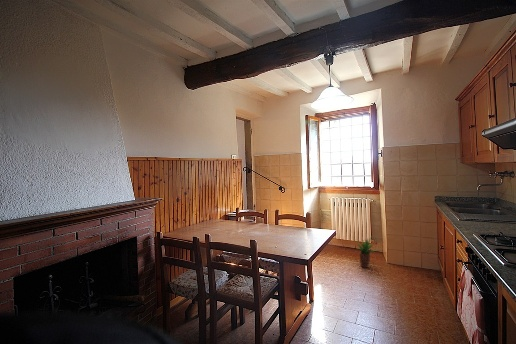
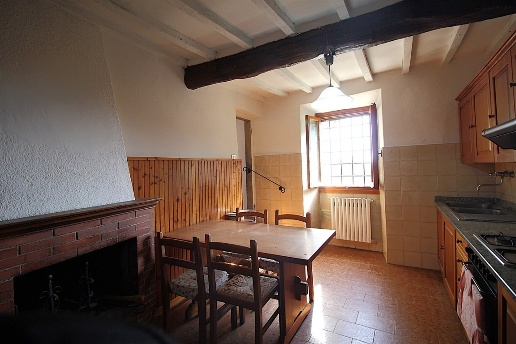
- potted plant [353,234,380,269]
